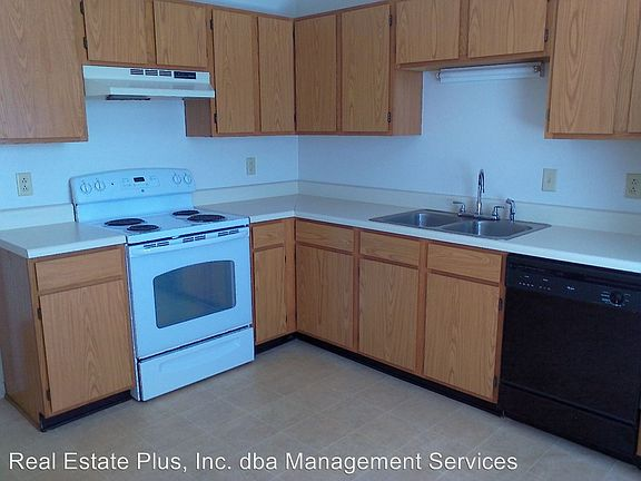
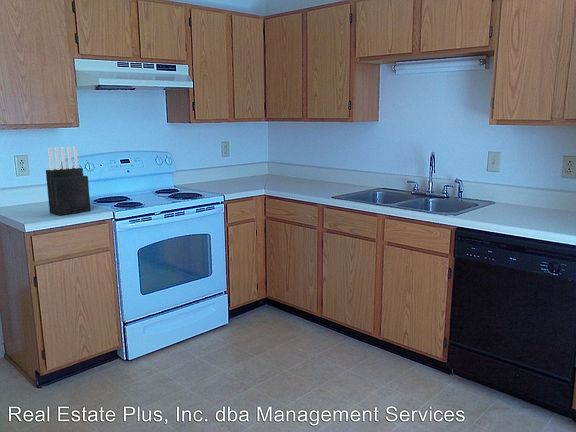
+ knife block [45,146,91,216]
